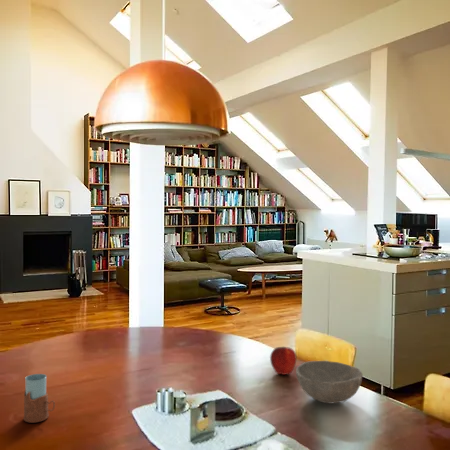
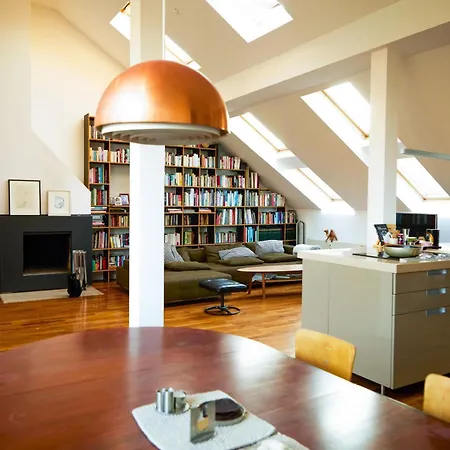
- bowl [295,360,363,405]
- apple [269,346,298,376]
- drinking glass [23,373,56,424]
